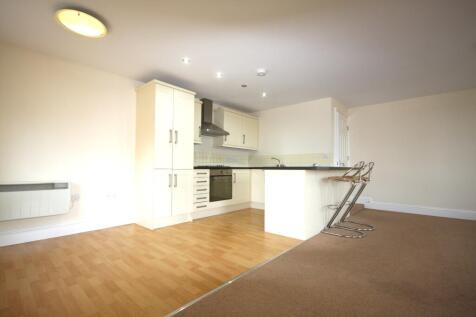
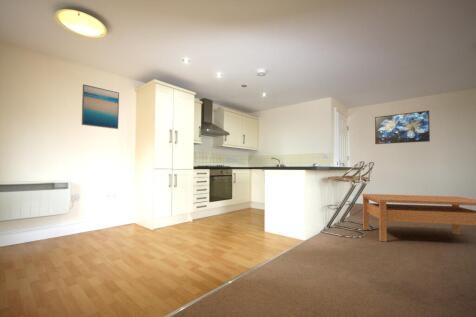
+ coffee table [362,193,476,243]
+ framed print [374,109,431,145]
+ wall art [81,83,120,130]
